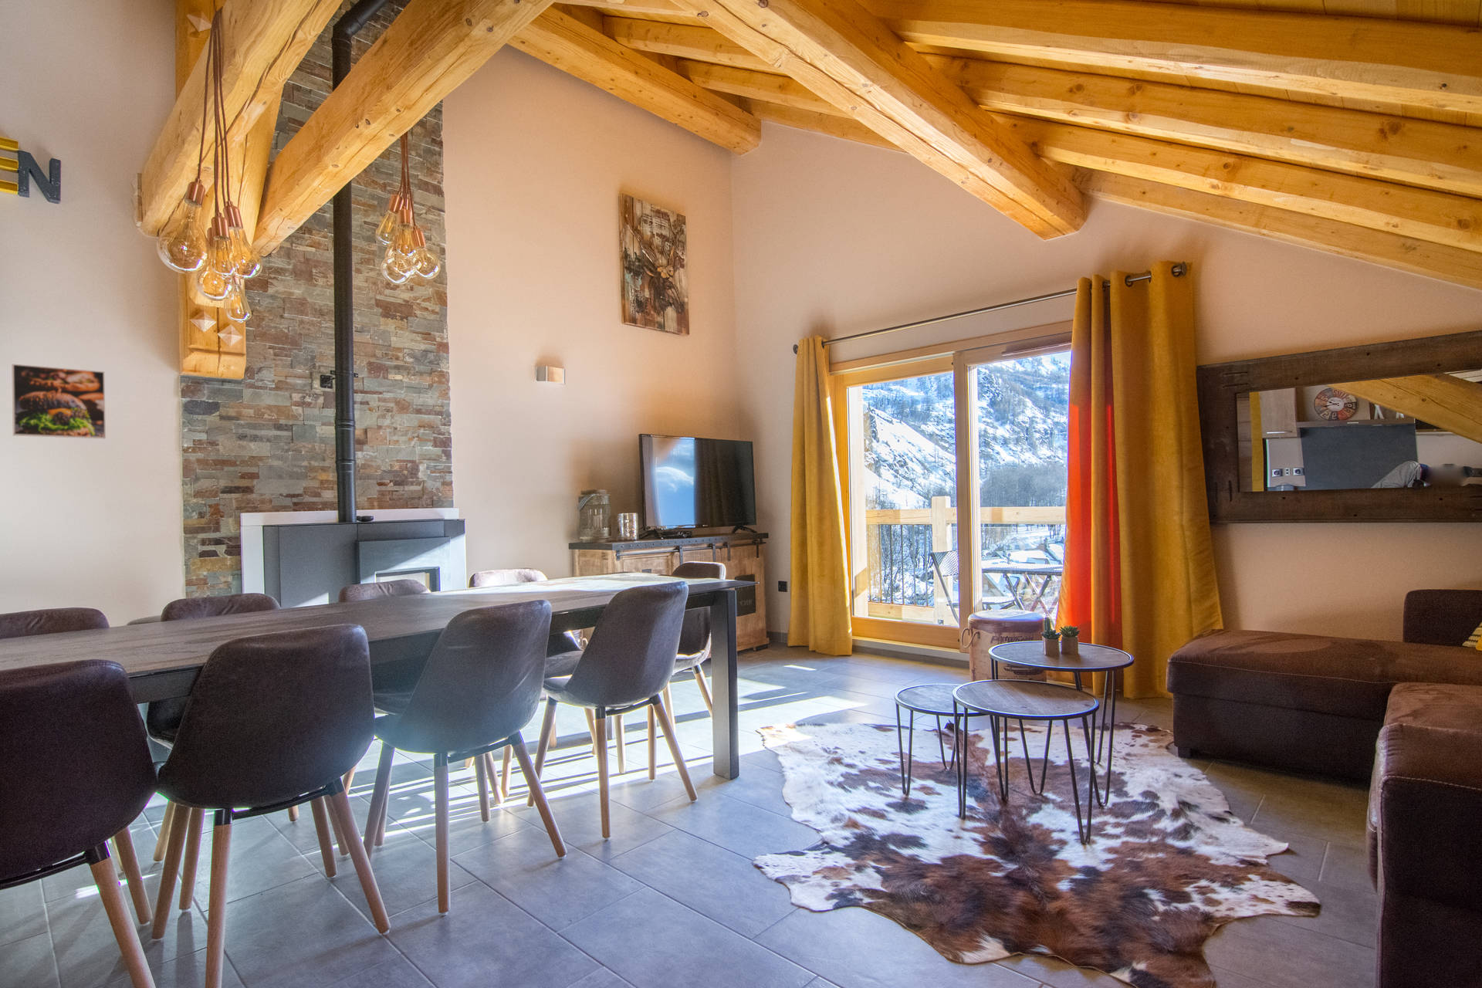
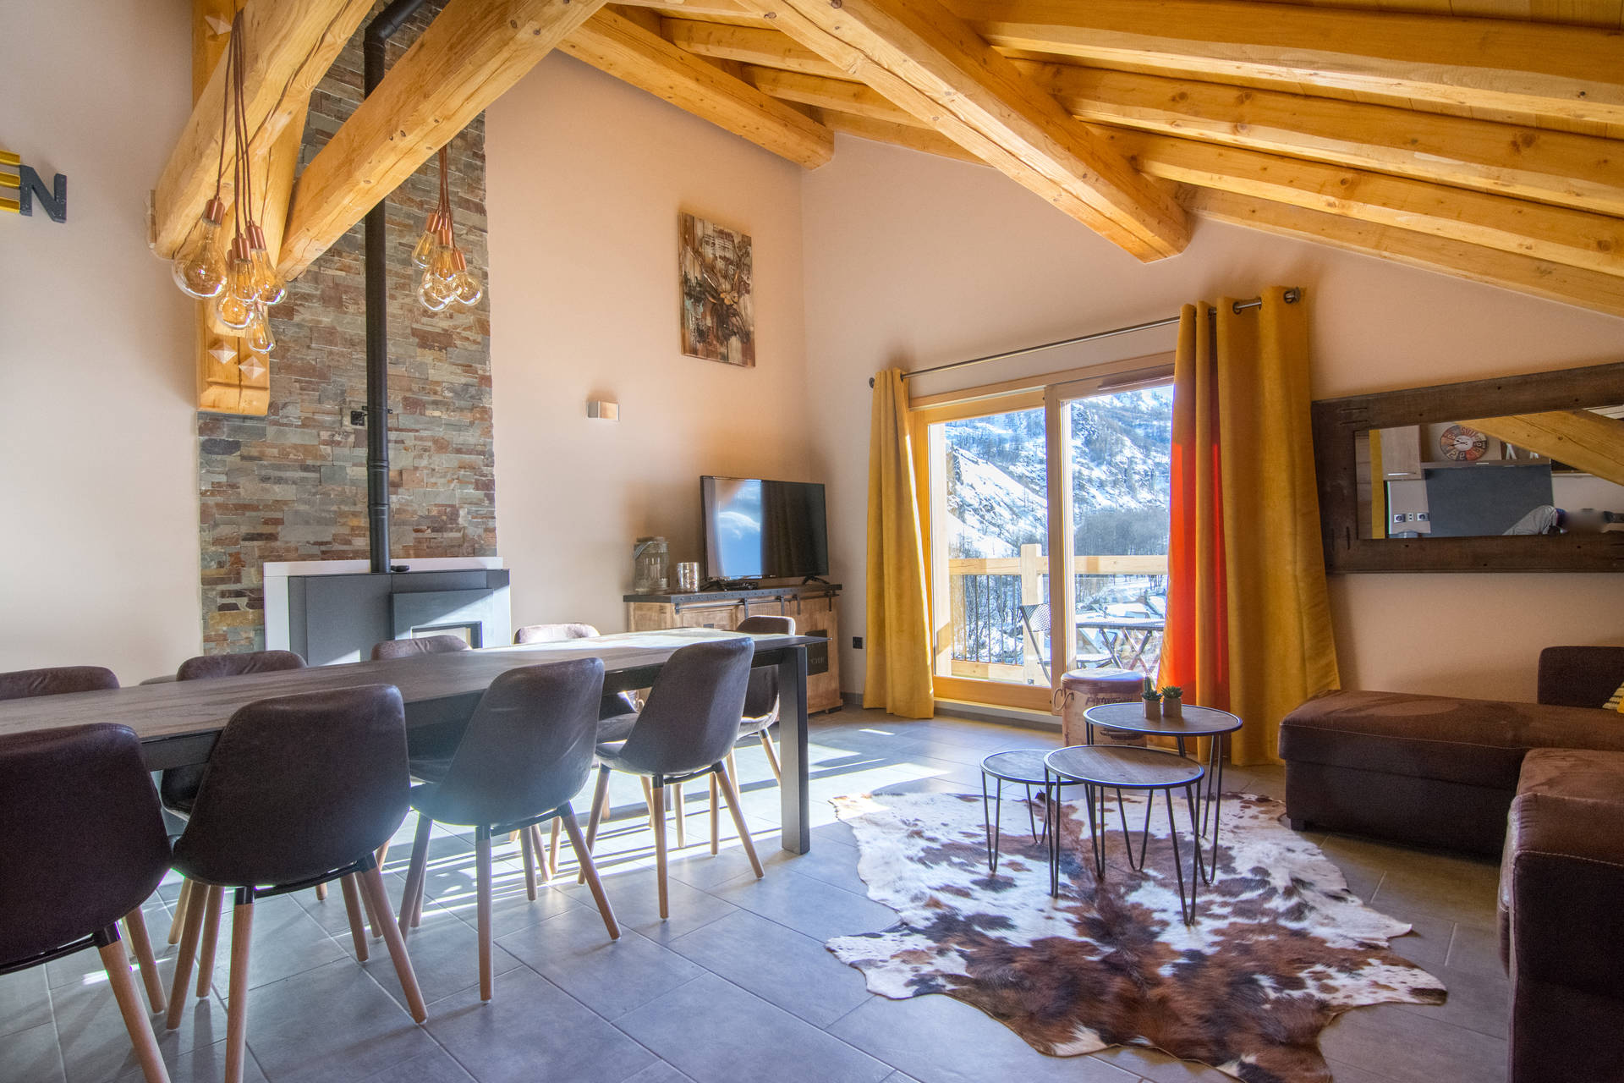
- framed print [11,364,107,439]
